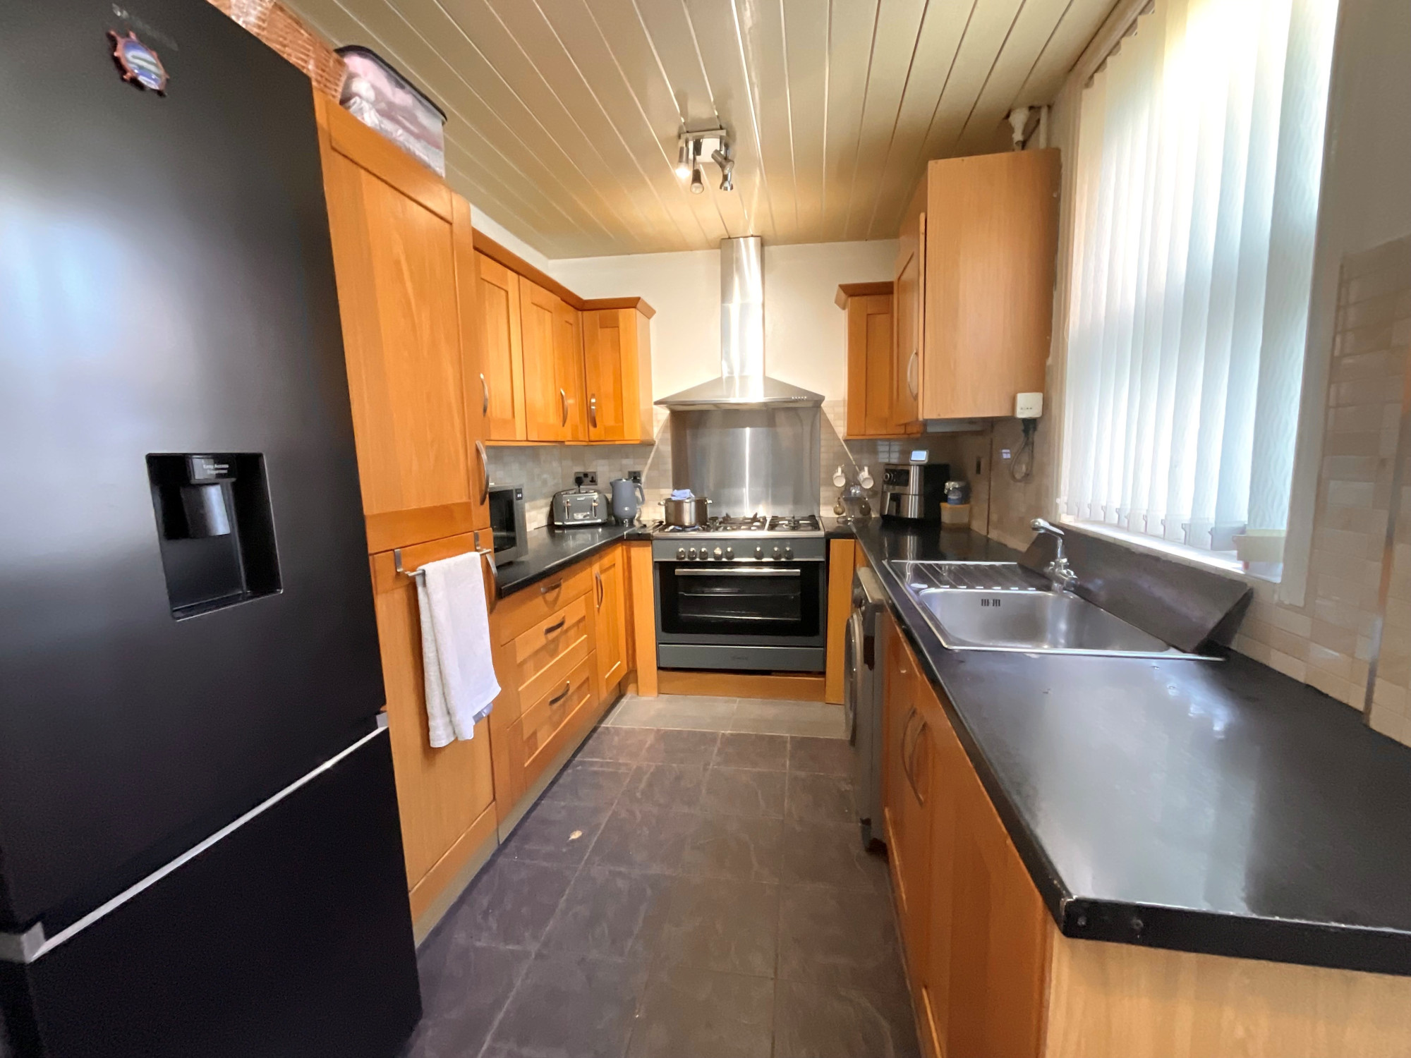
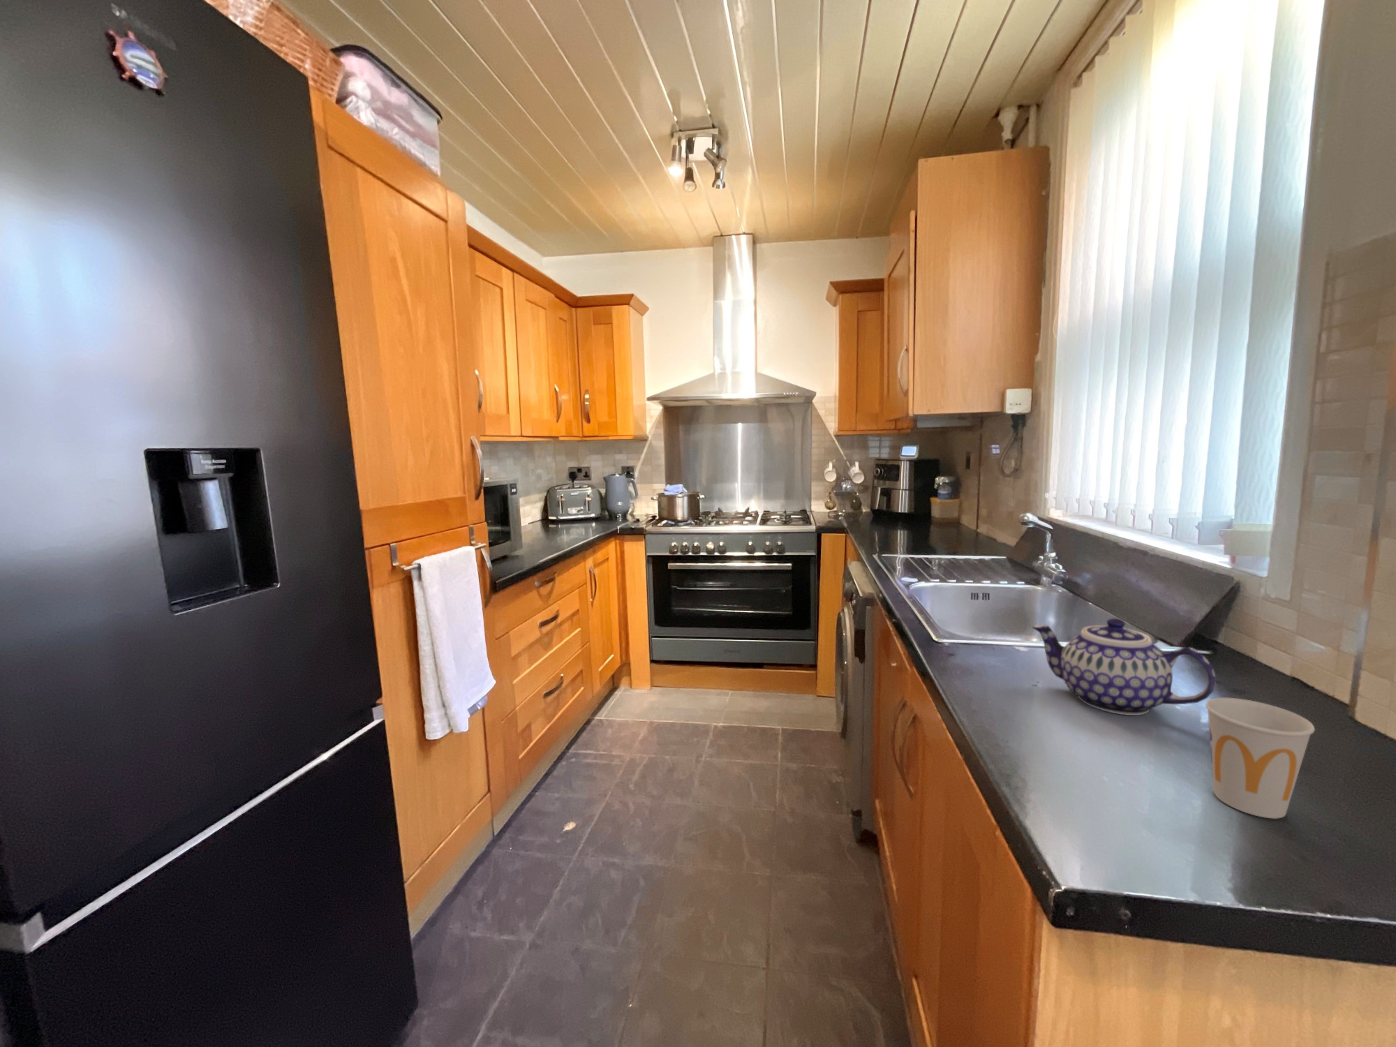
+ cup [1205,697,1316,819]
+ teapot [1031,618,1216,716]
